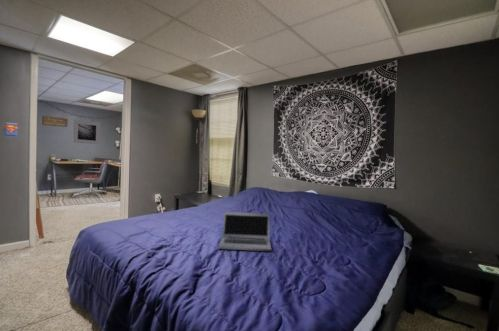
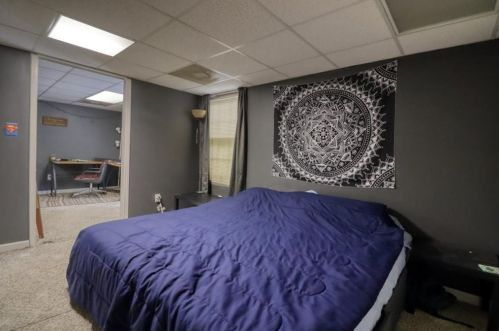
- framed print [72,119,101,145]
- laptop [217,211,272,252]
